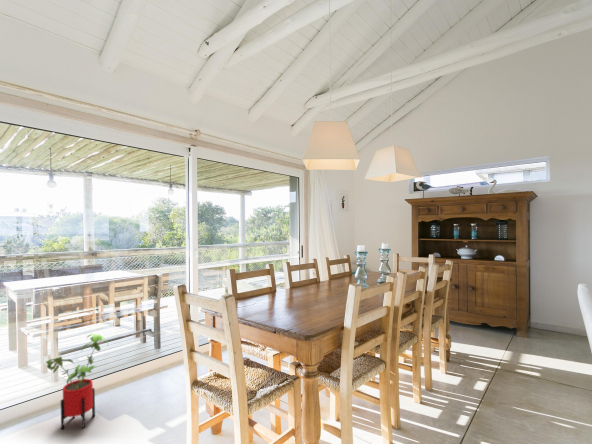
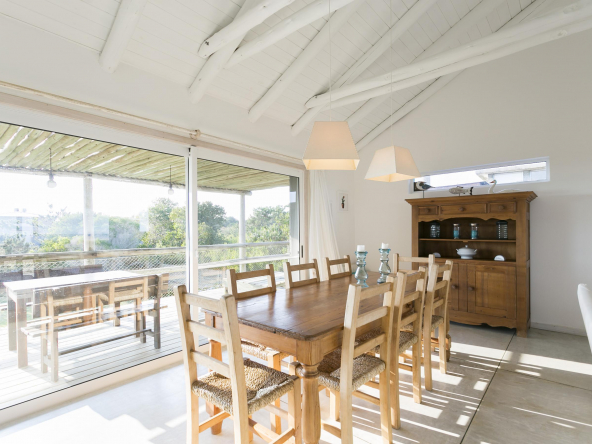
- house plant [45,333,109,431]
